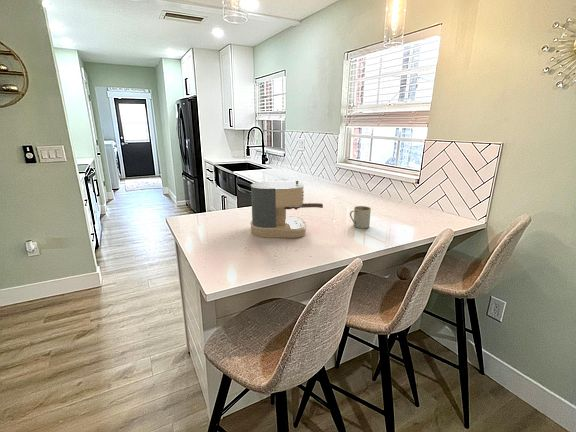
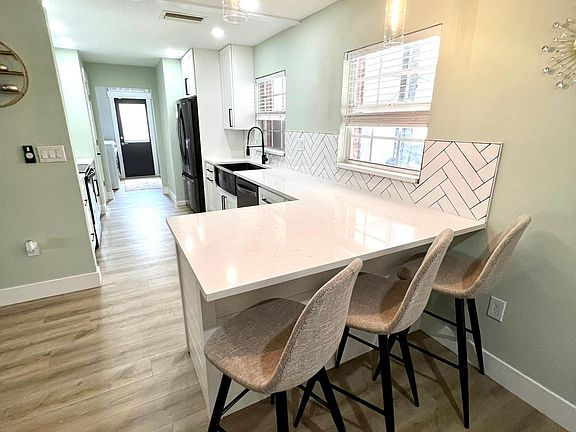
- coffee maker [249,178,324,239]
- mug [349,205,372,229]
